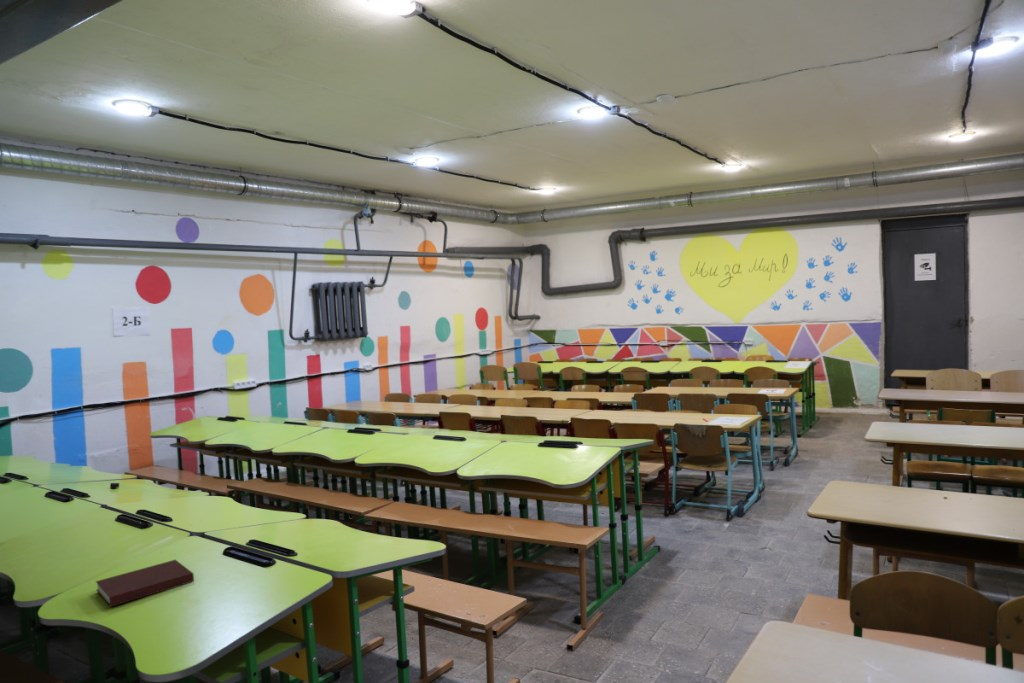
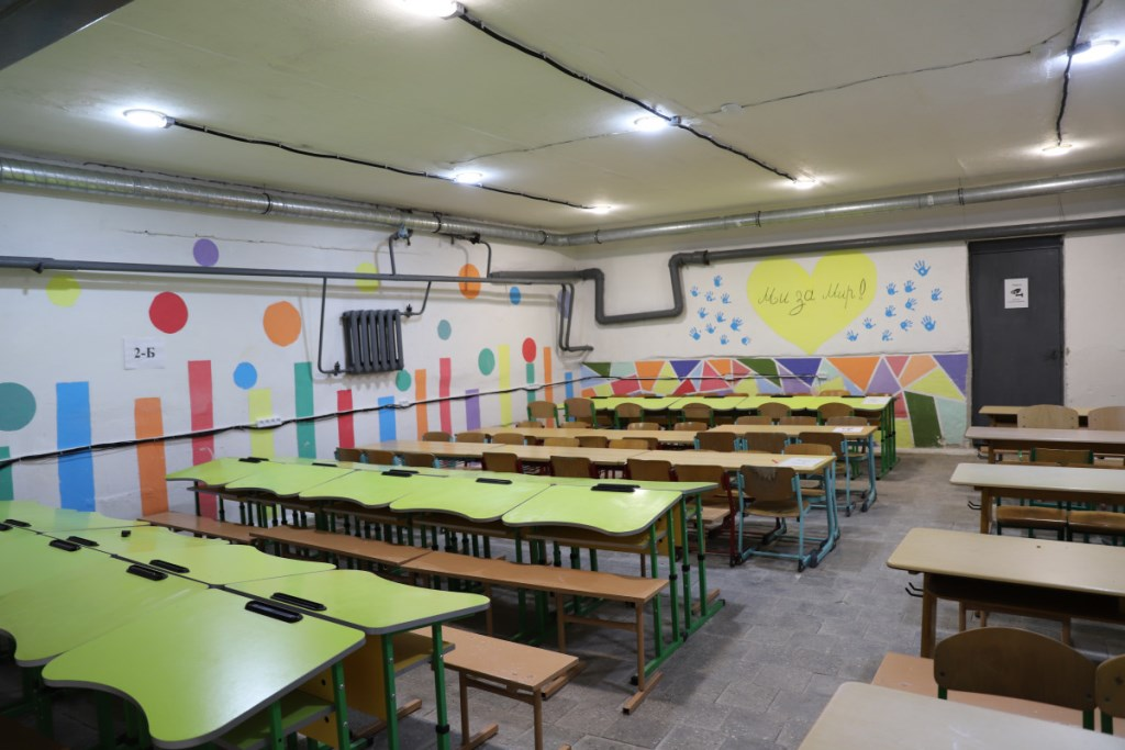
- notebook [95,559,195,608]
